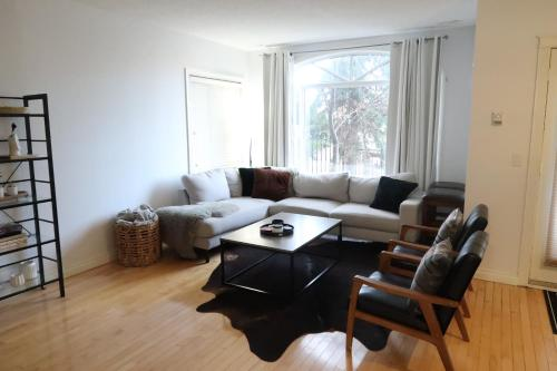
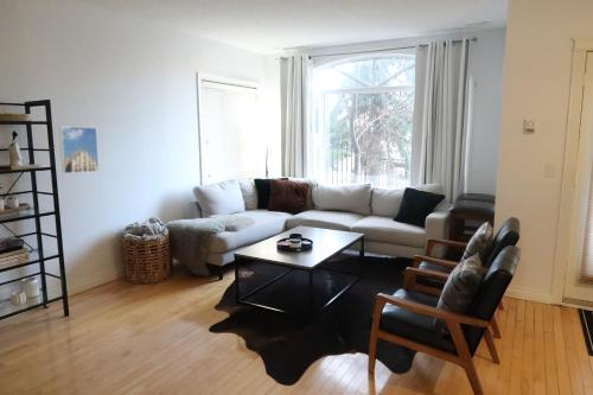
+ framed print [58,125,100,174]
